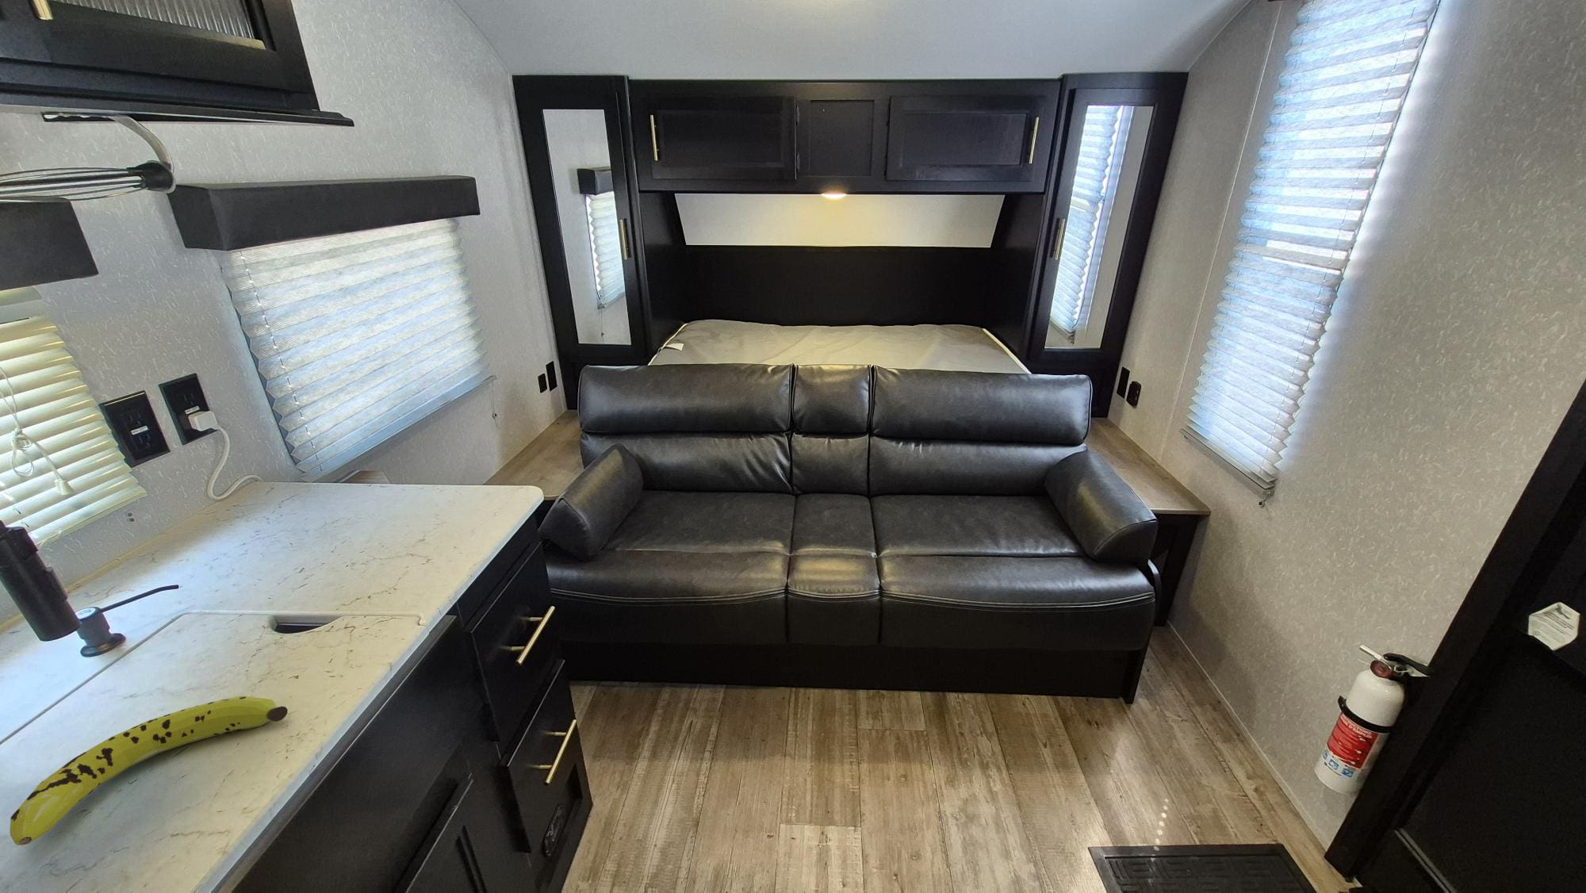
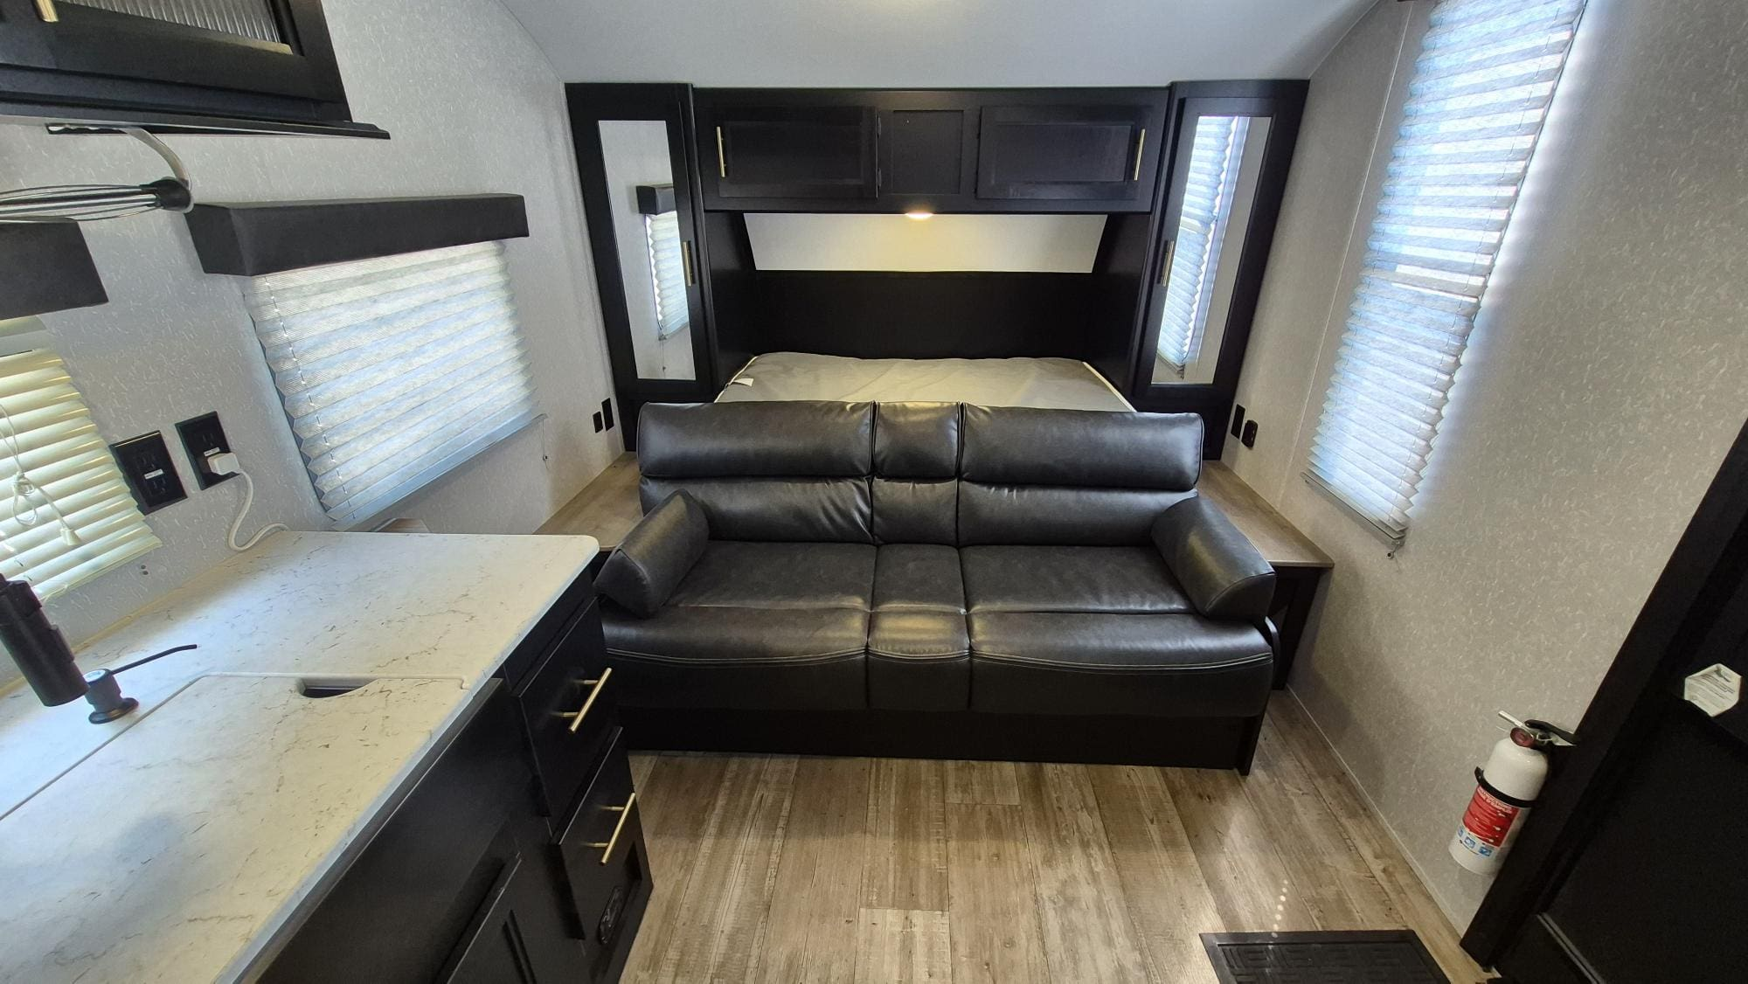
- fruit [10,695,289,846]
